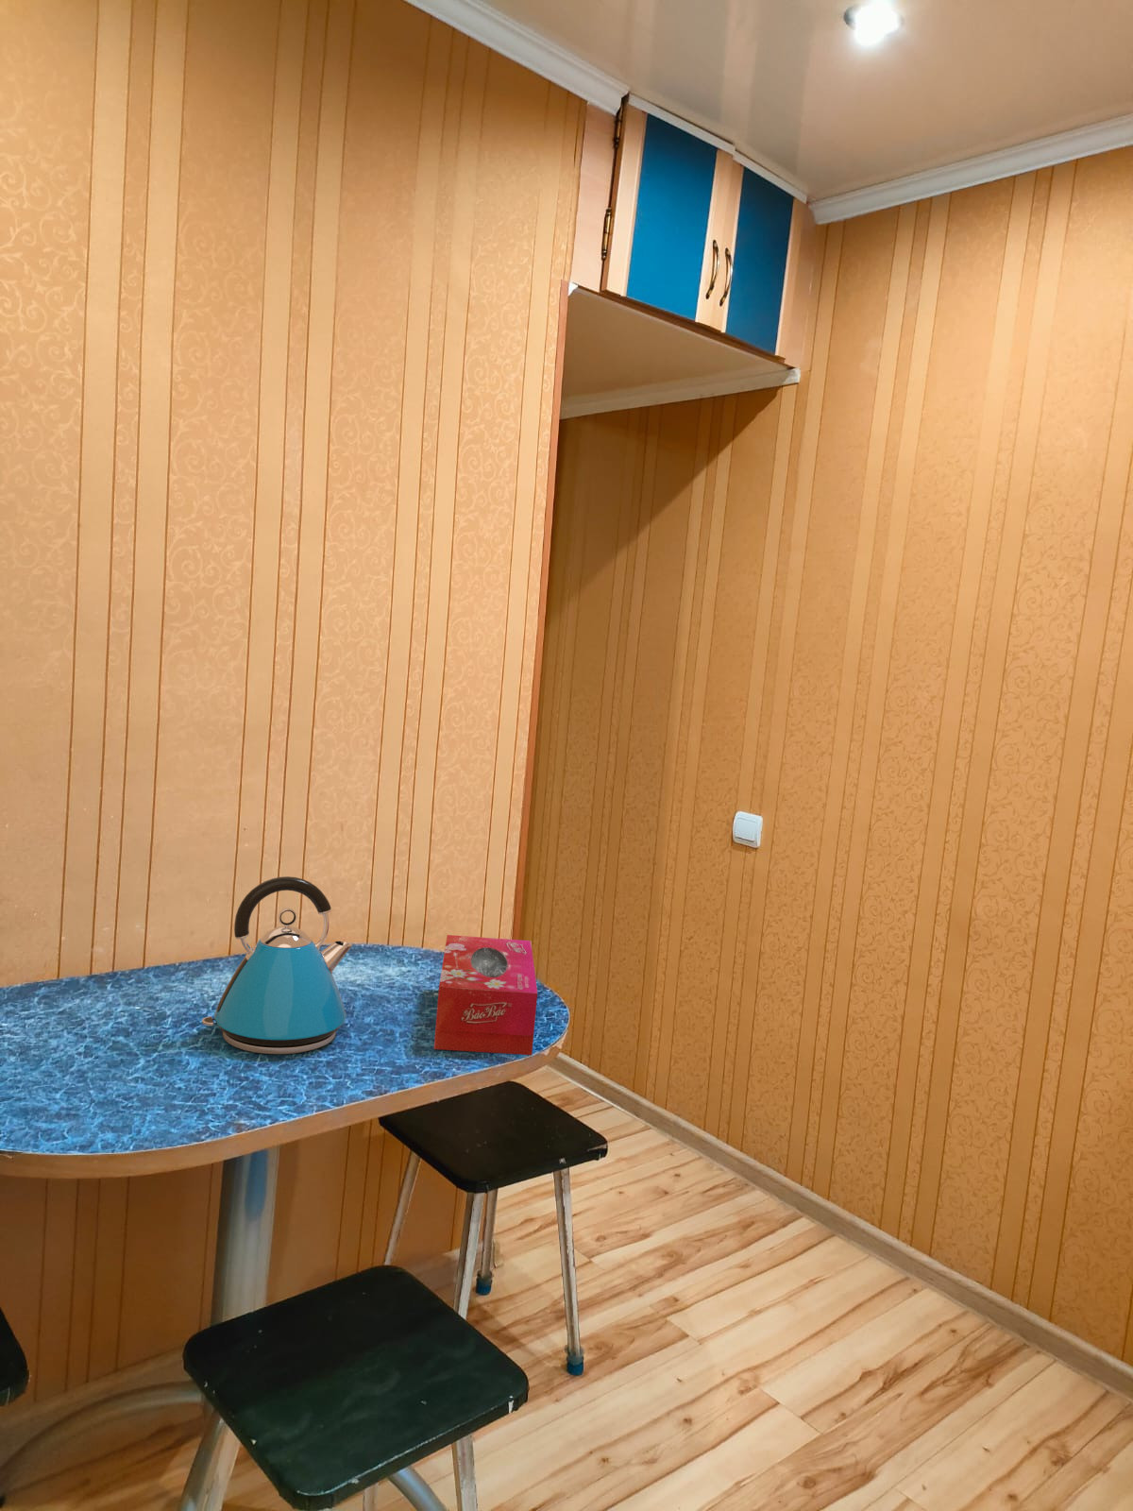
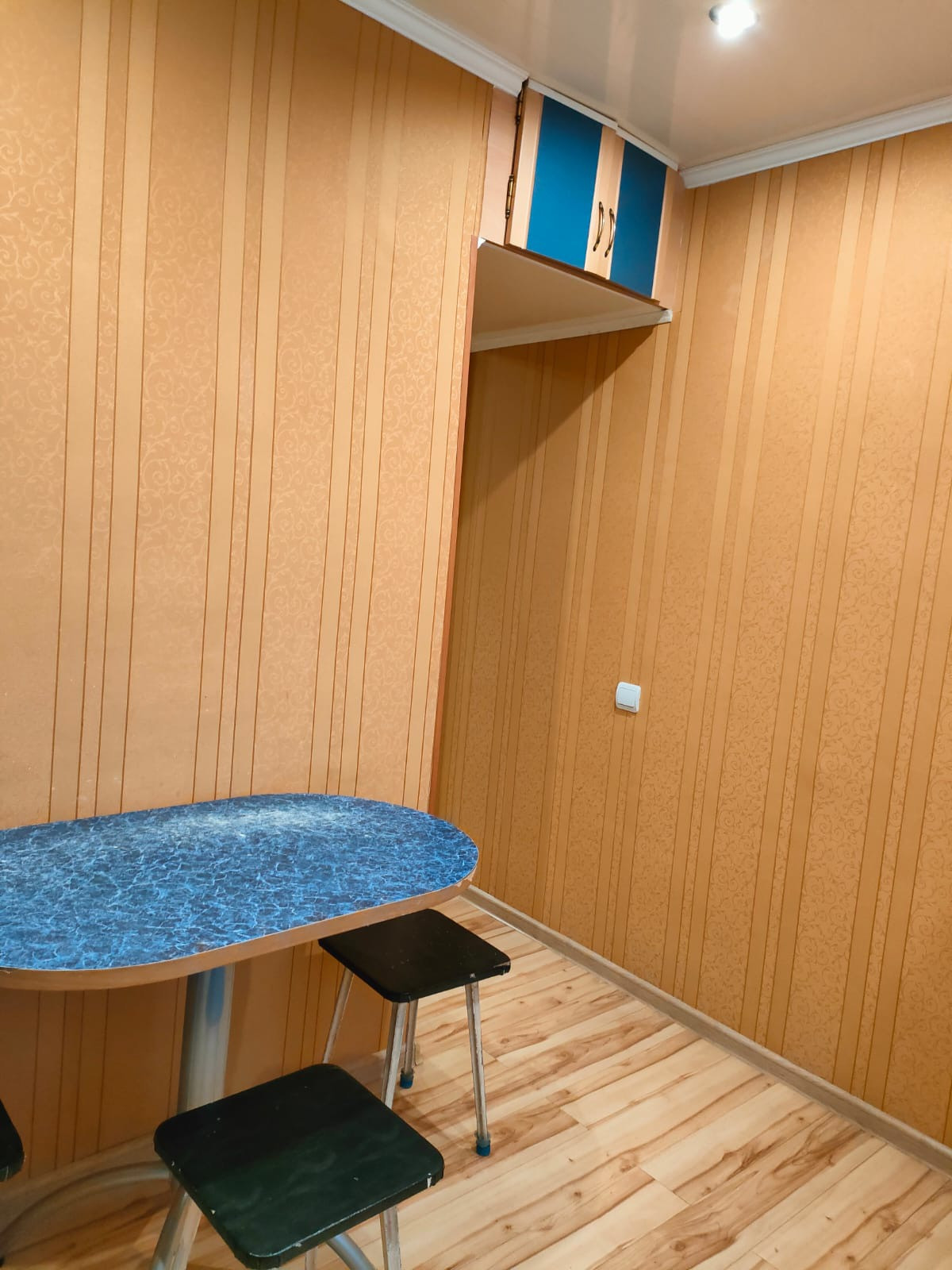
- kettle [201,876,353,1055]
- tissue box [433,934,538,1055]
